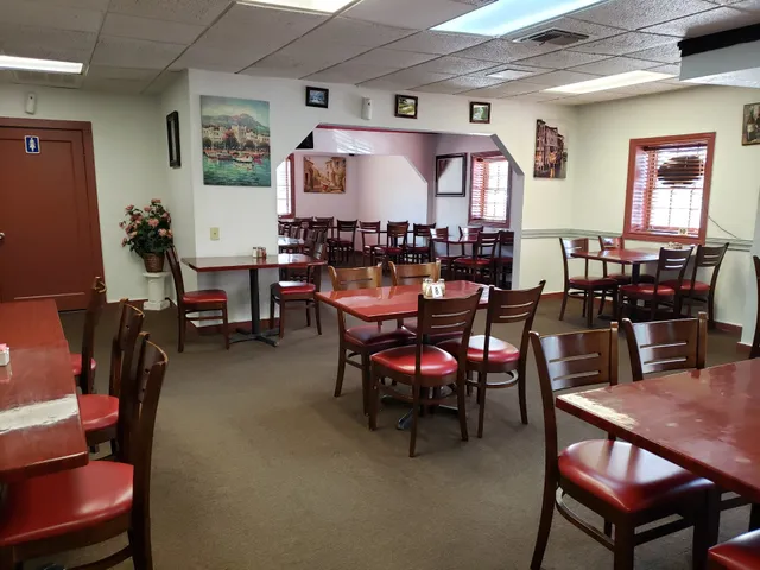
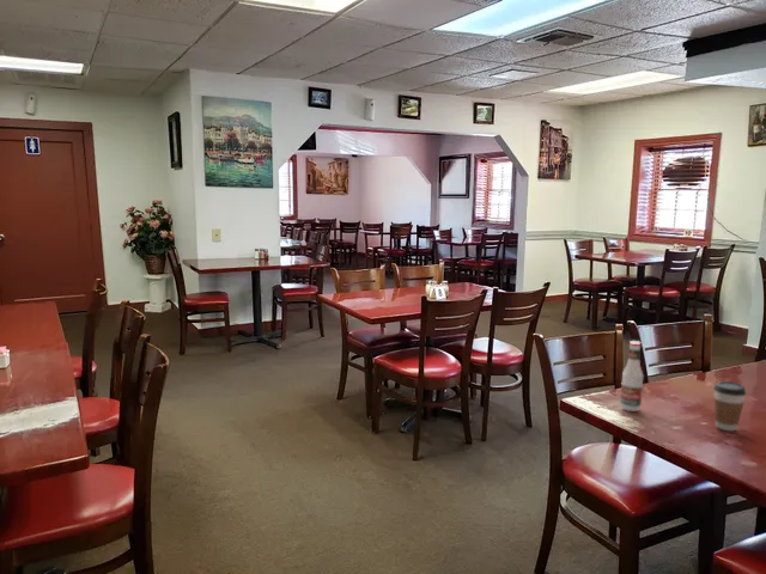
+ tabasco sauce [619,340,645,413]
+ coffee cup [713,380,747,432]
